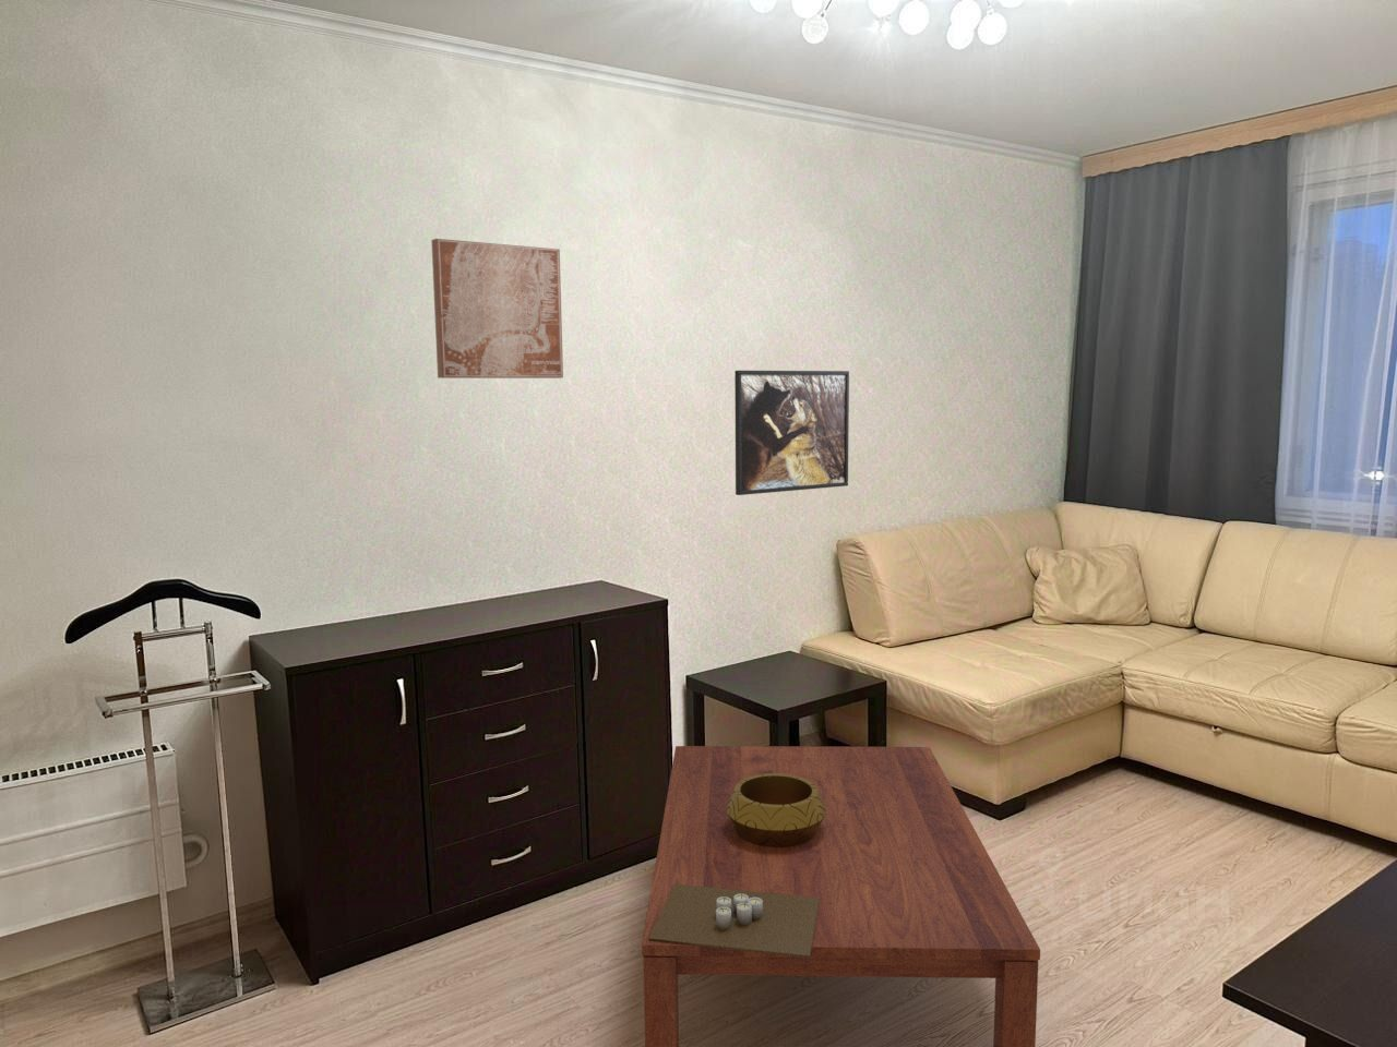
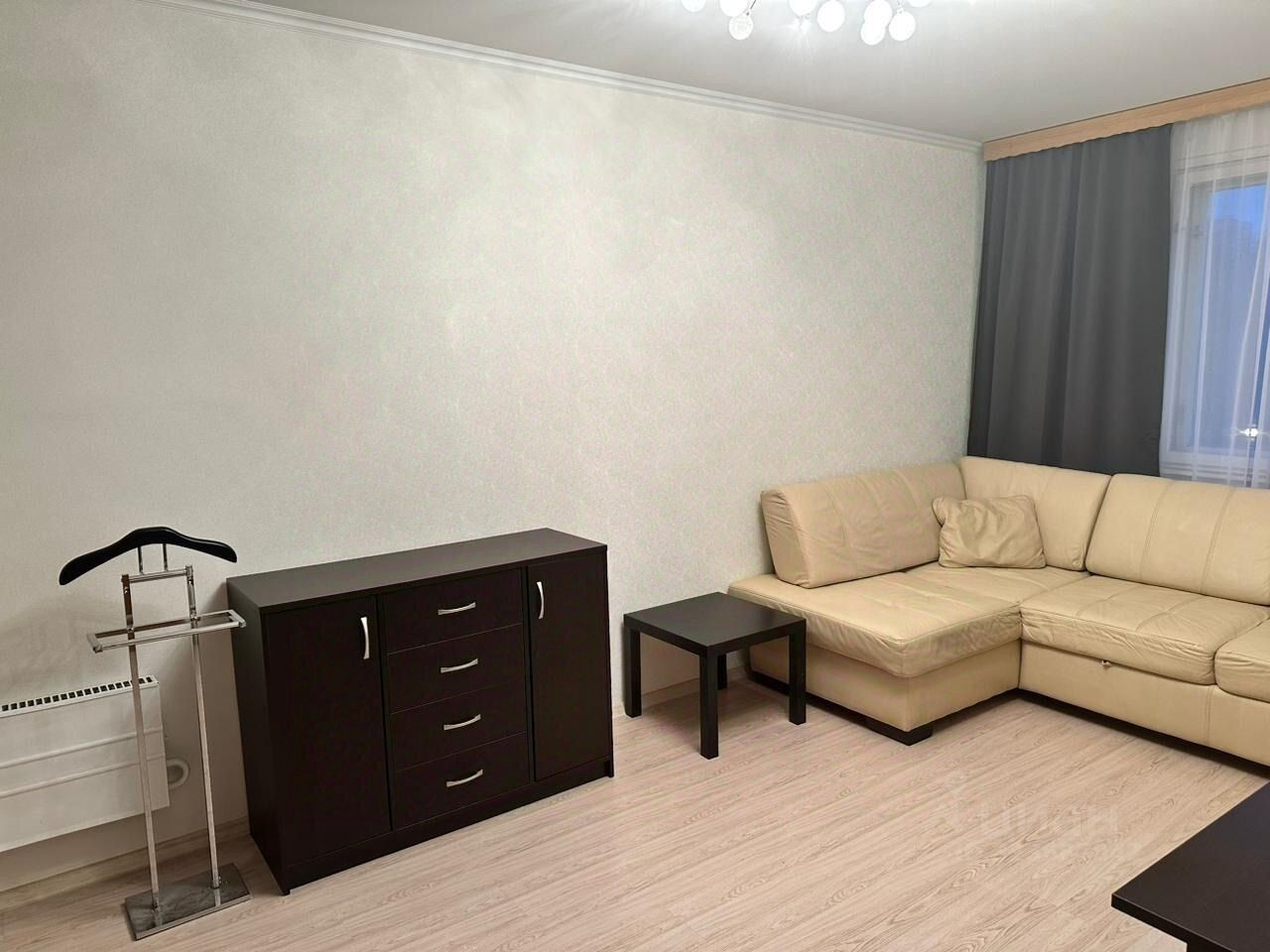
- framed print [734,370,850,496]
- coffee table [640,745,1042,1047]
- decorative bowl [726,773,826,848]
- candle [649,884,820,958]
- wall art [430,238,564,379]
